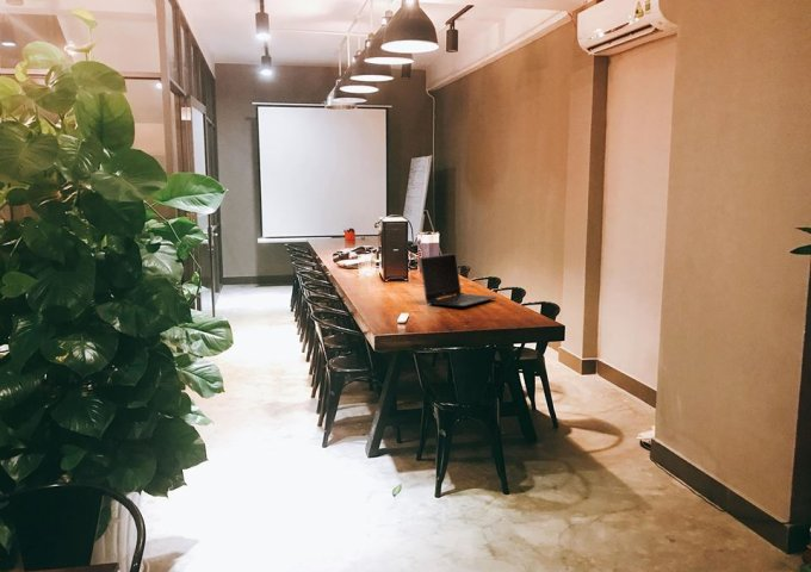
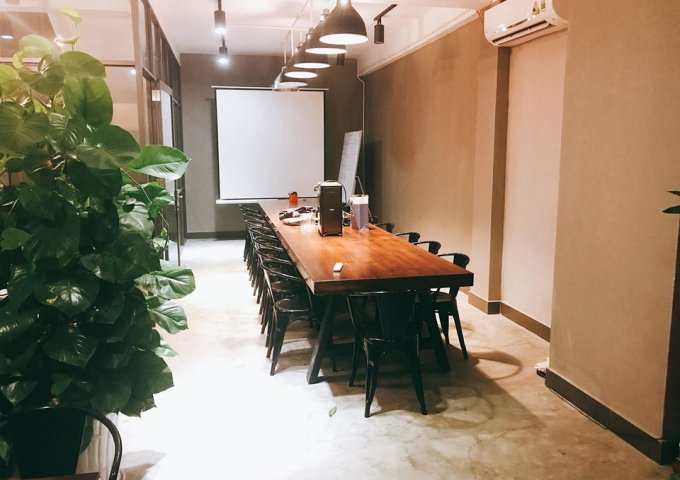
- laptop computer [419,253,497,309]
